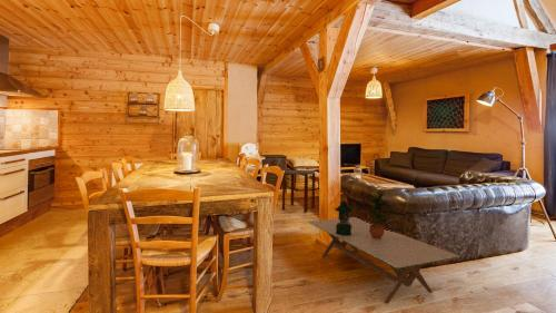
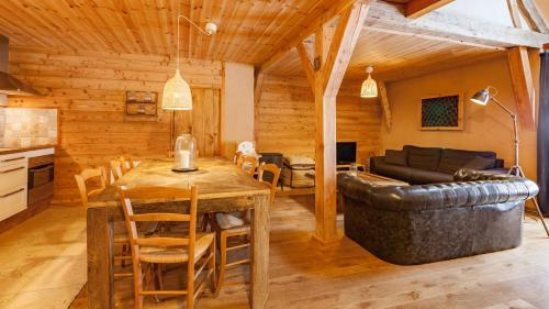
- coffee table [307,216,460,305]
- side table [281,169,316,214]
- lantern [334,198,354,236]
- potted plant [367,188,391,238]
